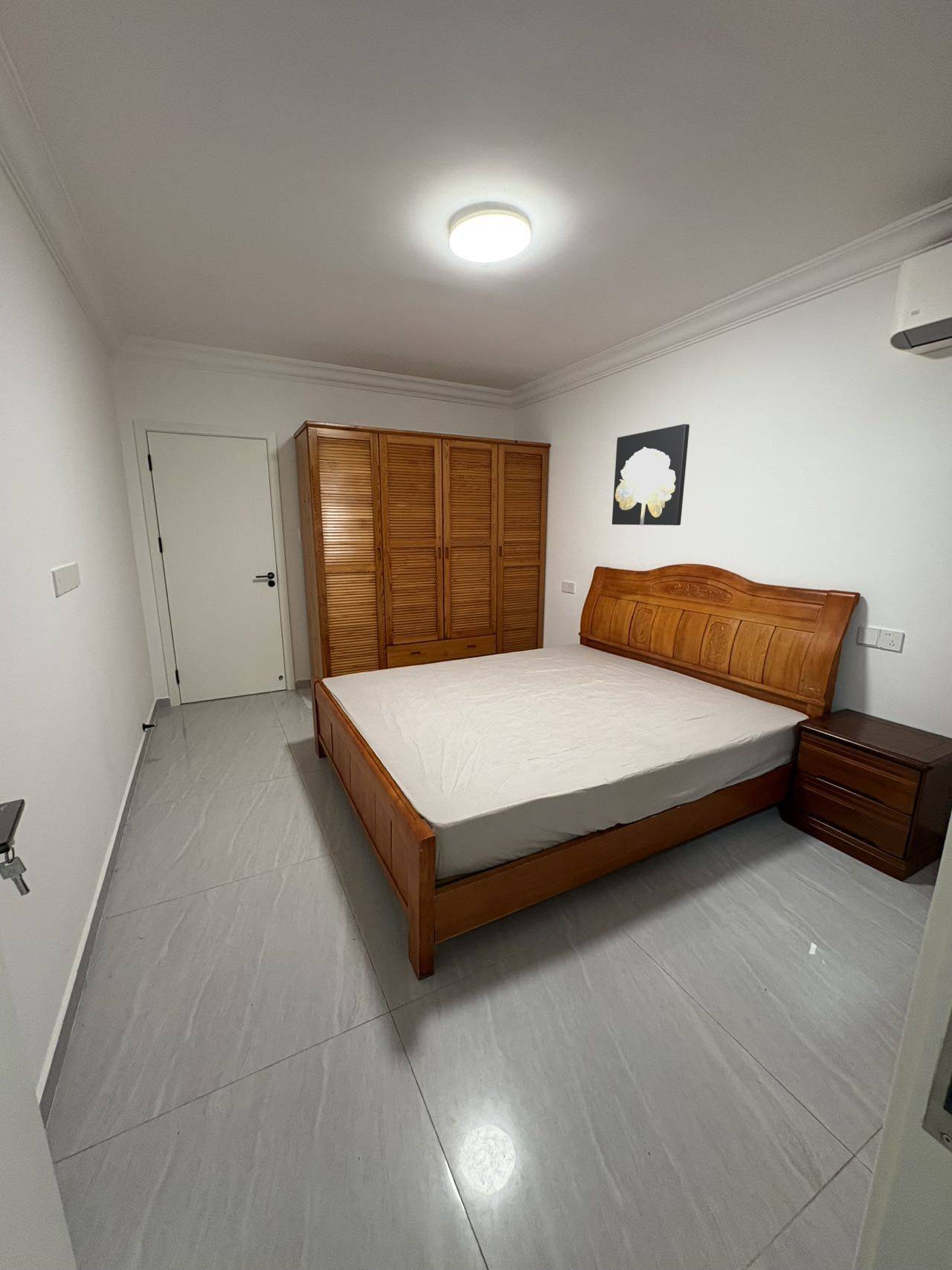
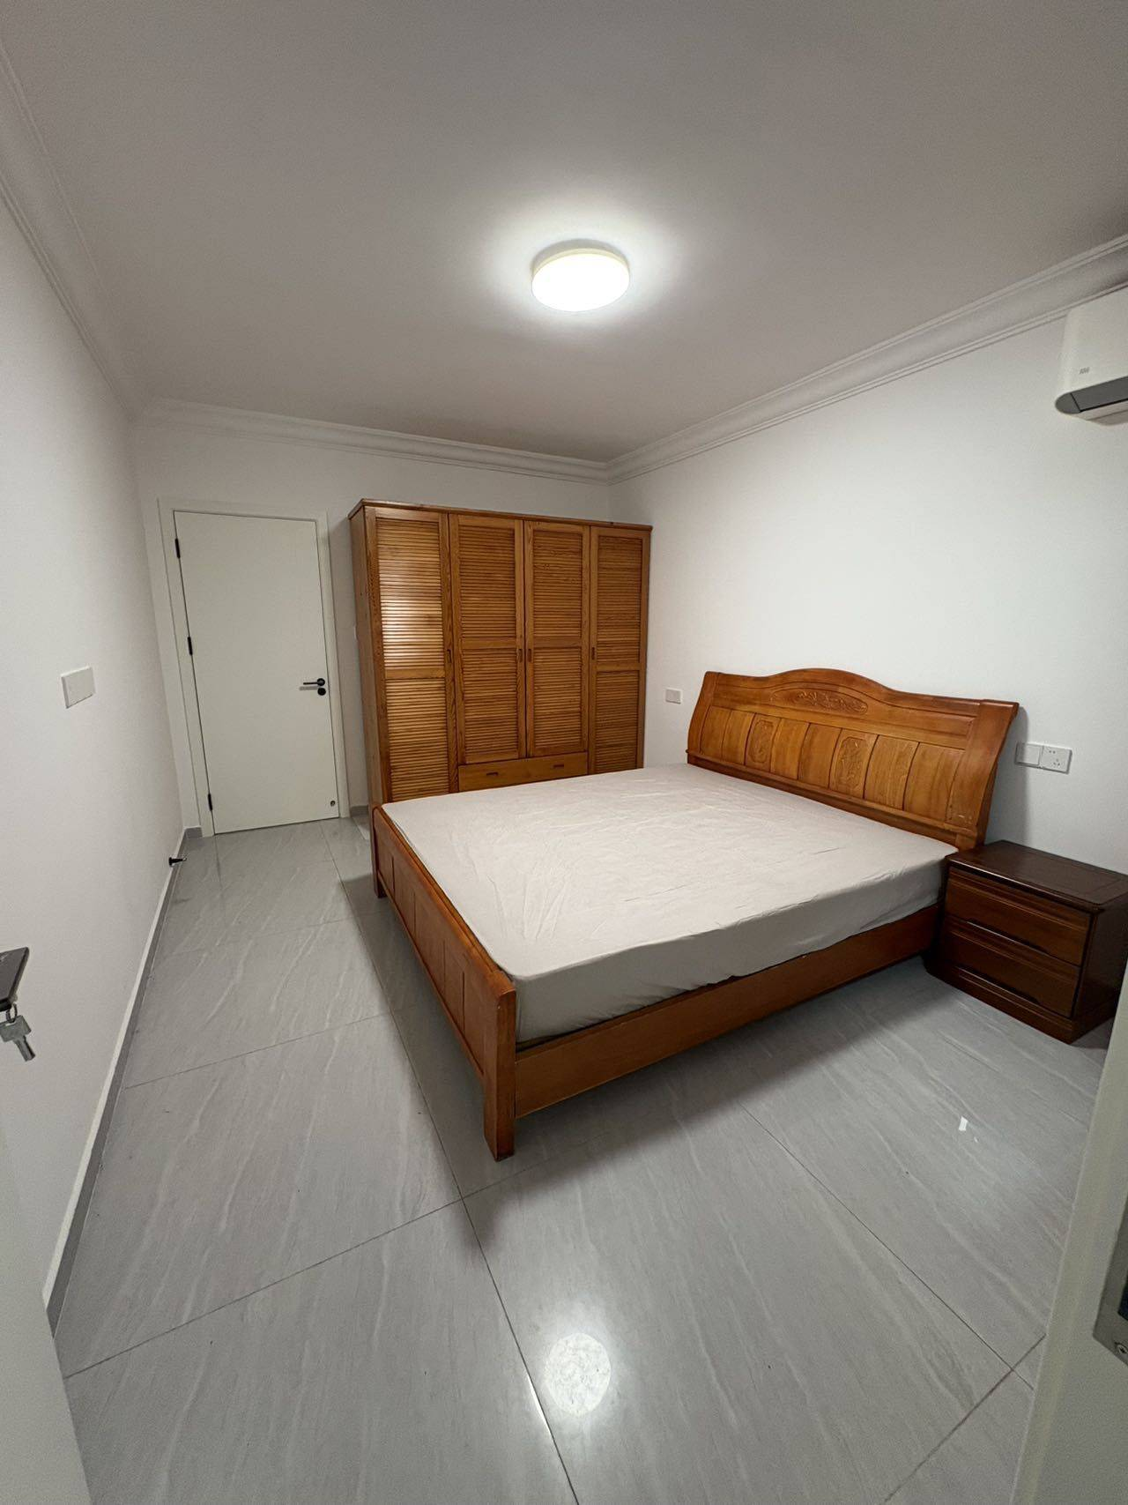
- wall art [611,423,690,526]
